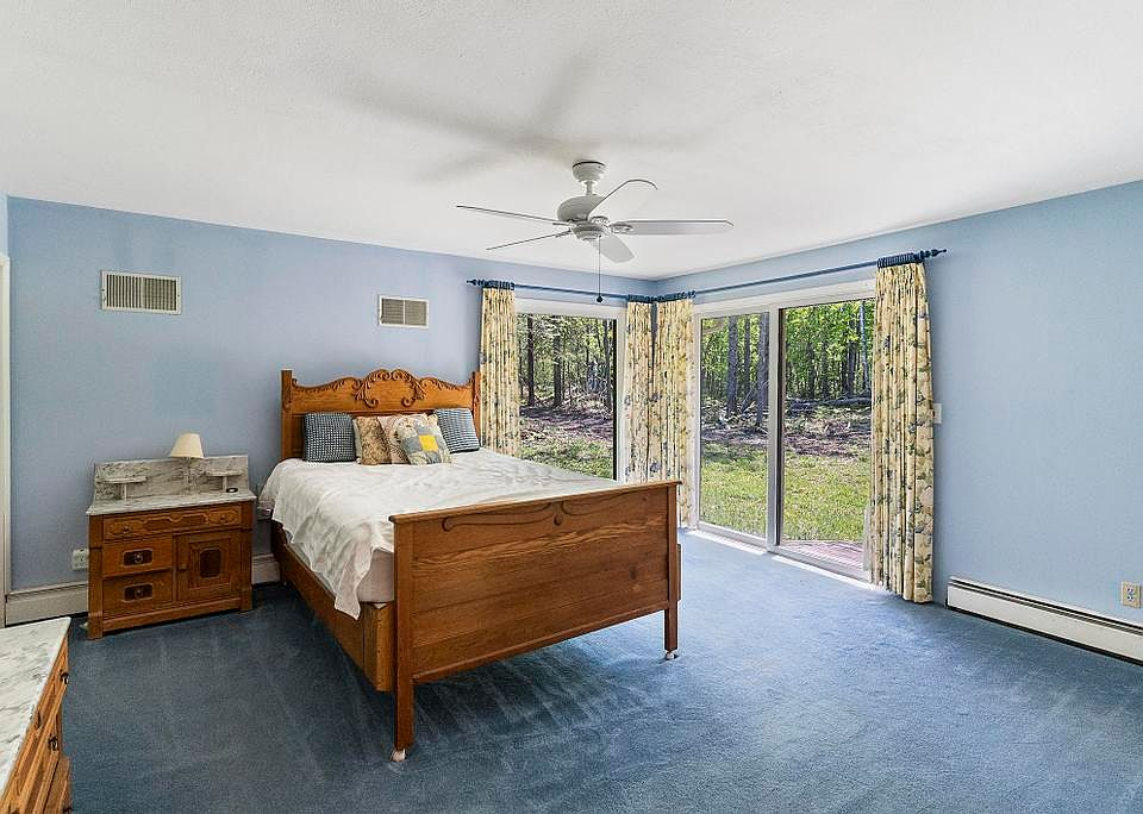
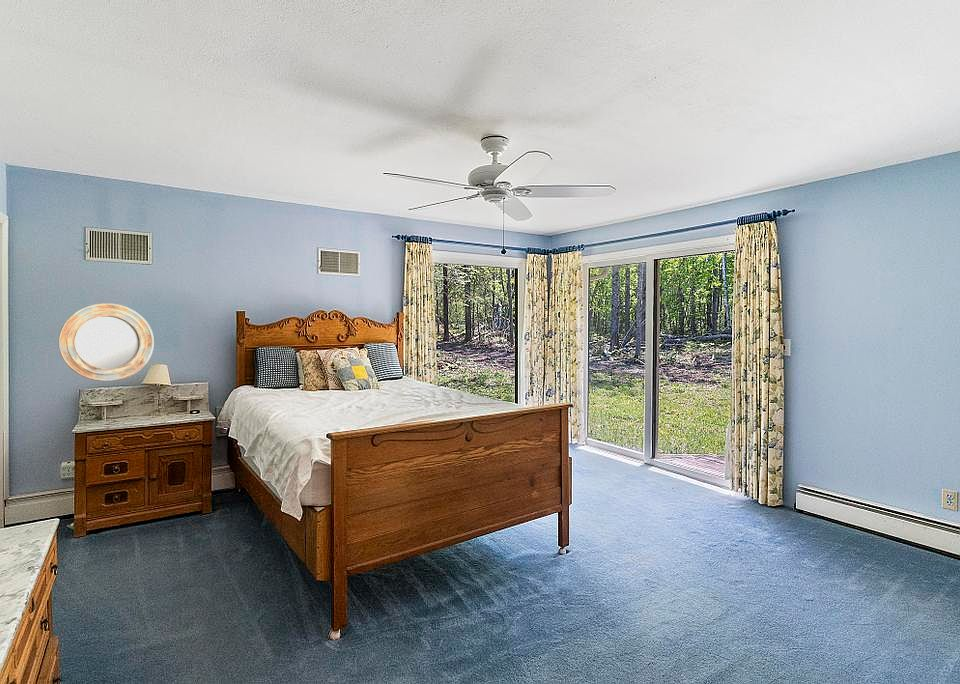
+ home mirror [58,302,155,382]
